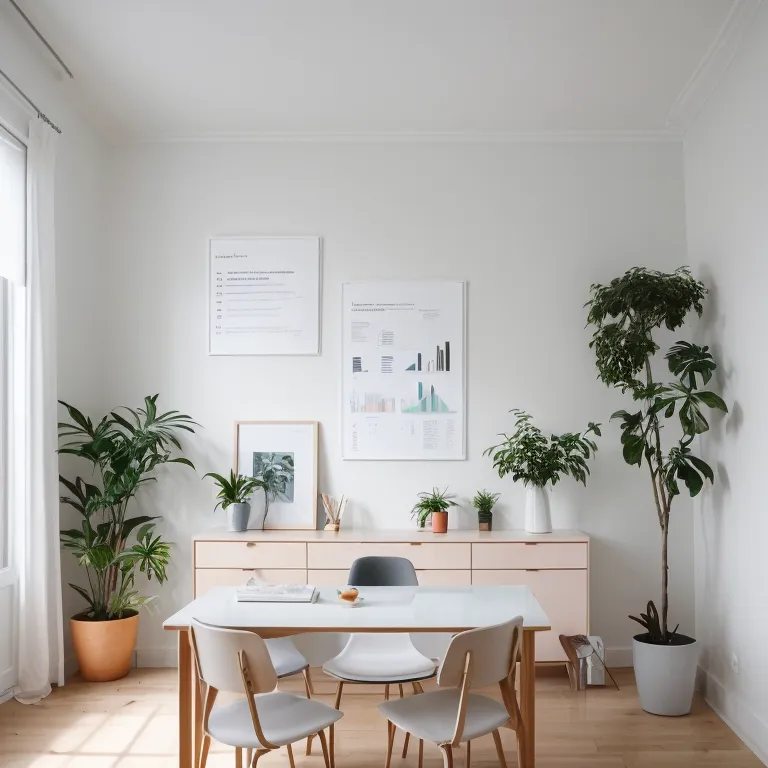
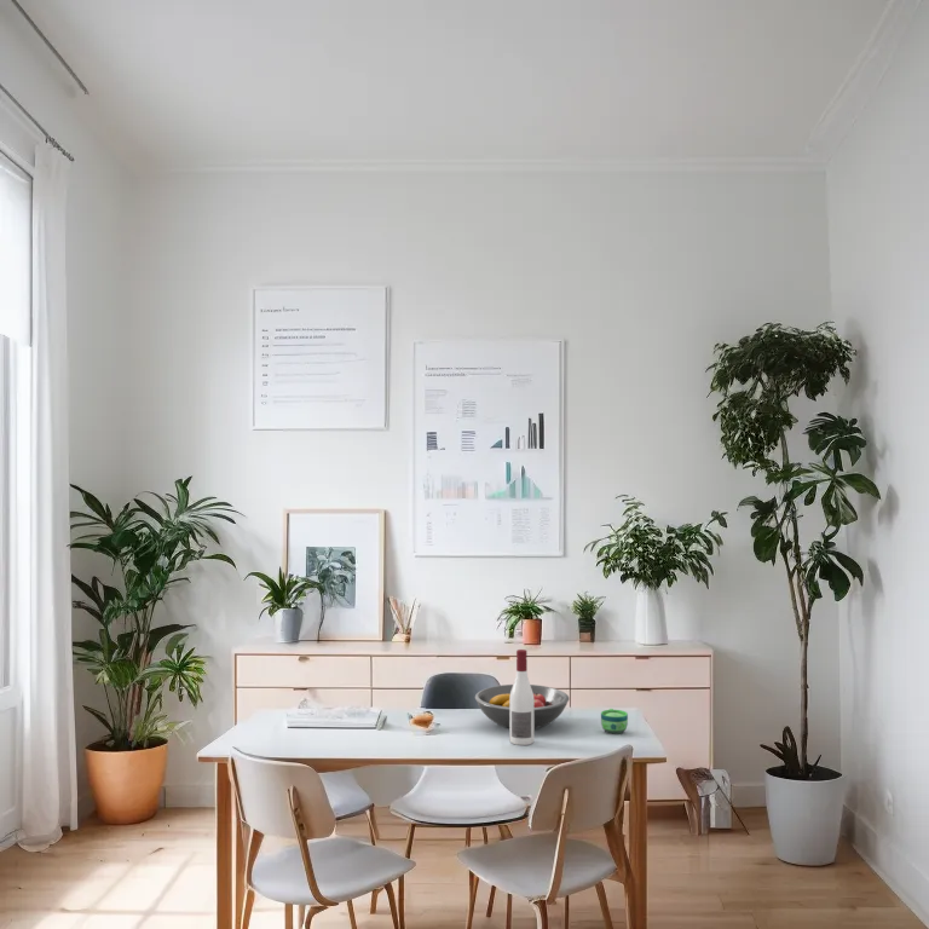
+ alcohol [508,648,536,746]
+ cup [600,708,629,735]
+ fruit bowl [474,683,570,729]
